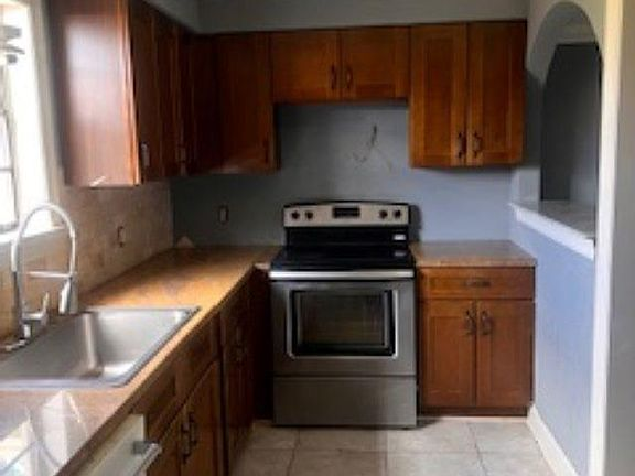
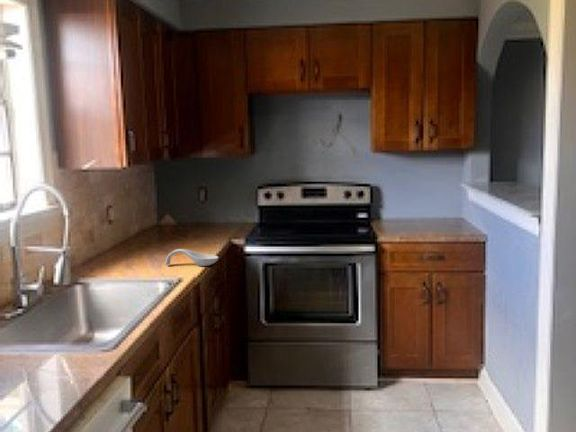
+ spoon rest [165,248,220,267]
